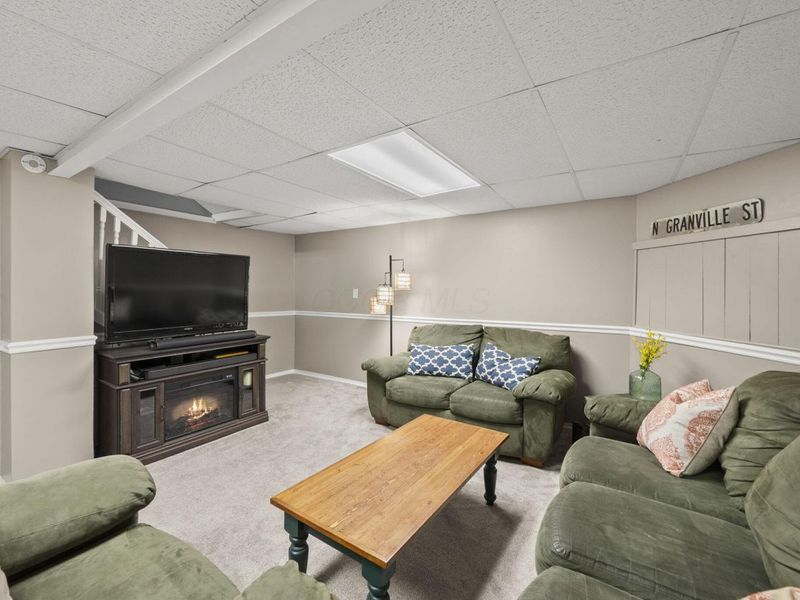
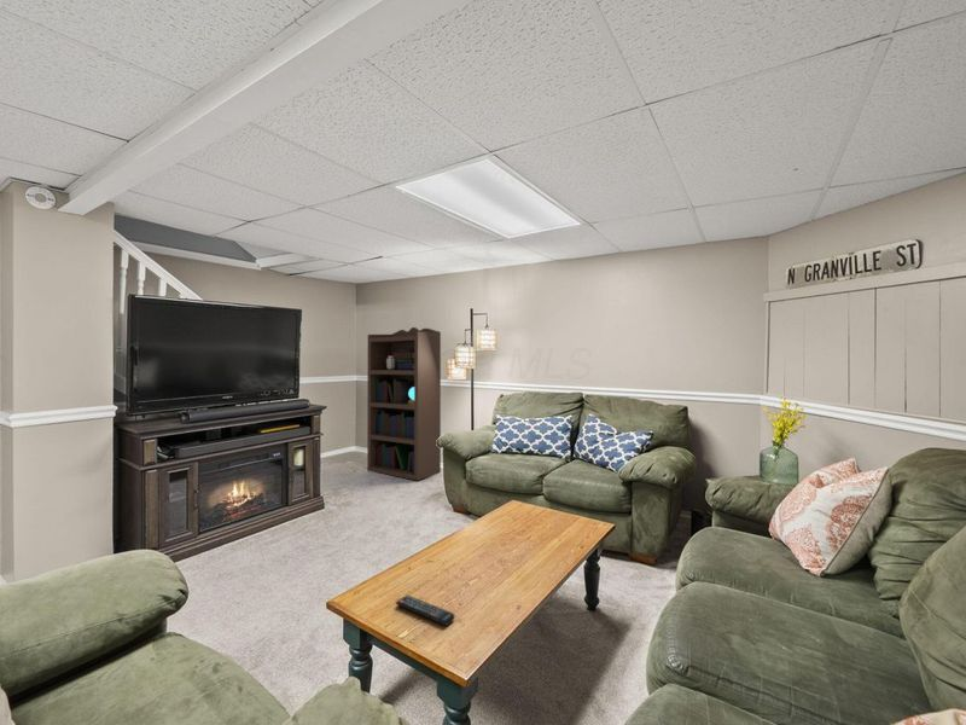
+ bookshelf [366,326,442,481]
+ remote control [395,594,455,627]
